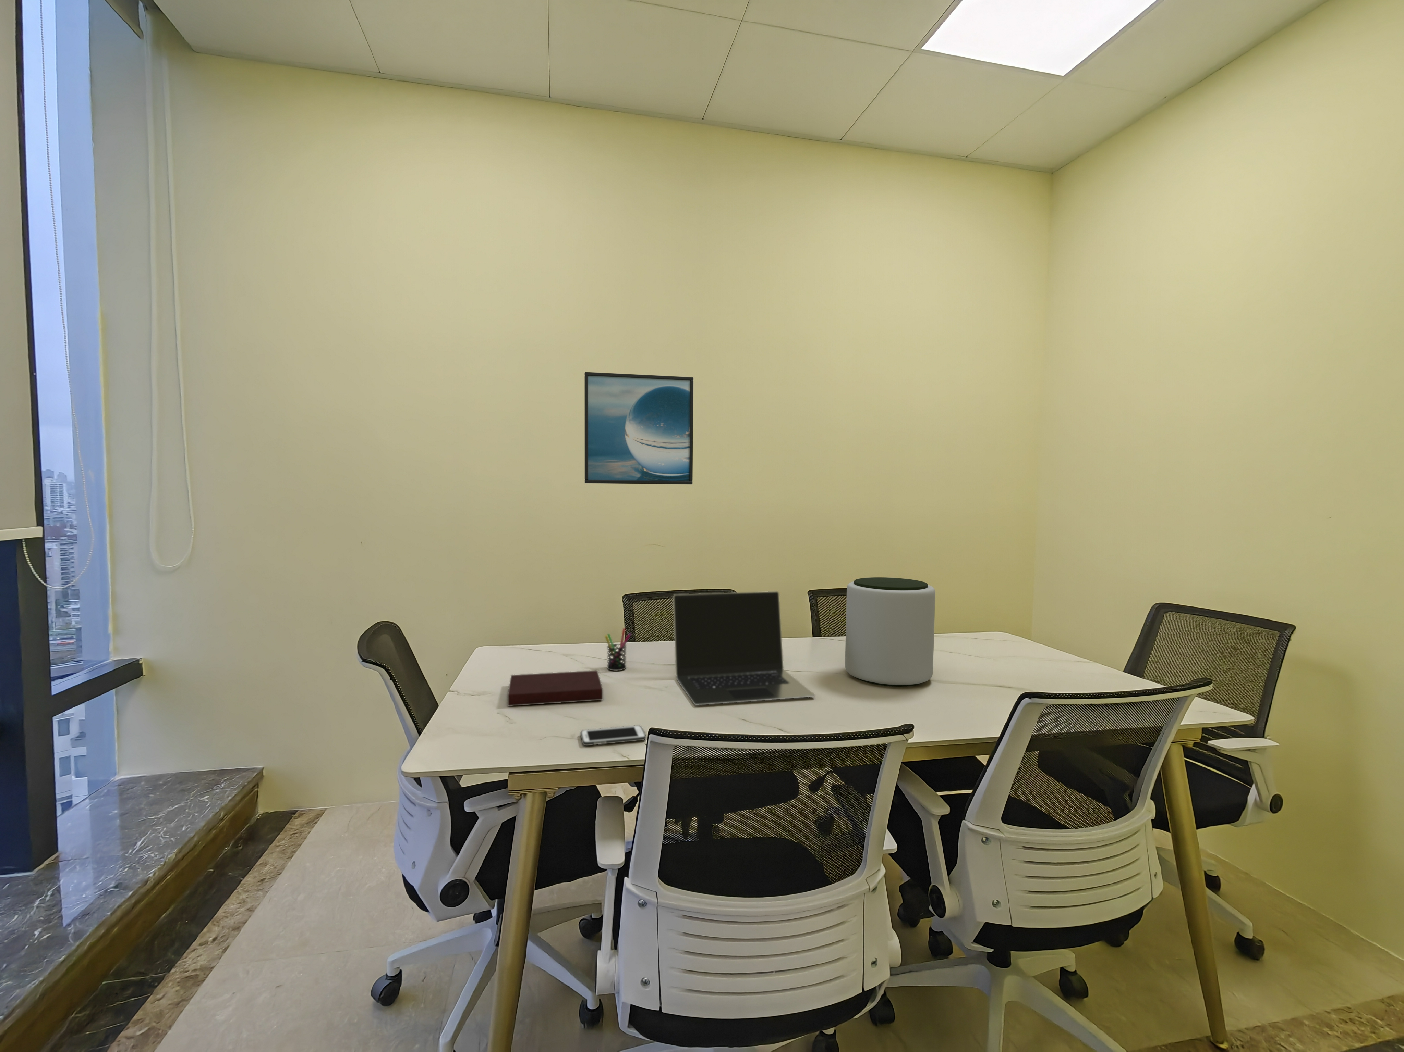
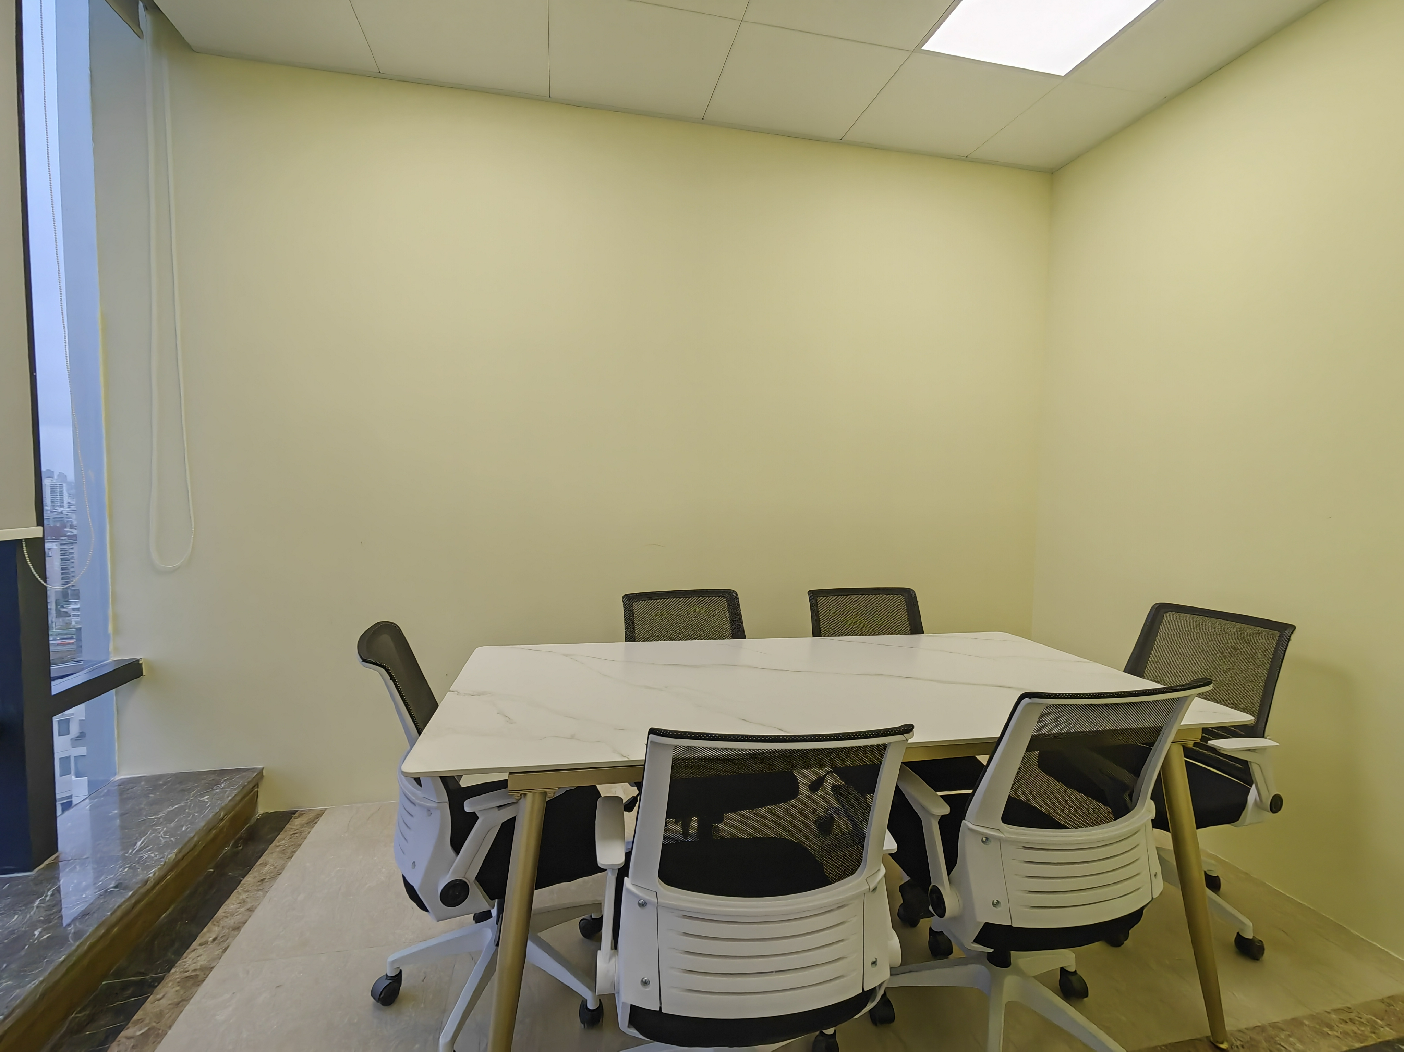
- cell phone [580,725,647,746]
- pen holder [605,628,631,671]
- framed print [584,371,694,485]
- laptop [672,591,816,705]
- plant pot [845,577,935,687]
- notebook [507,670,604,706]
